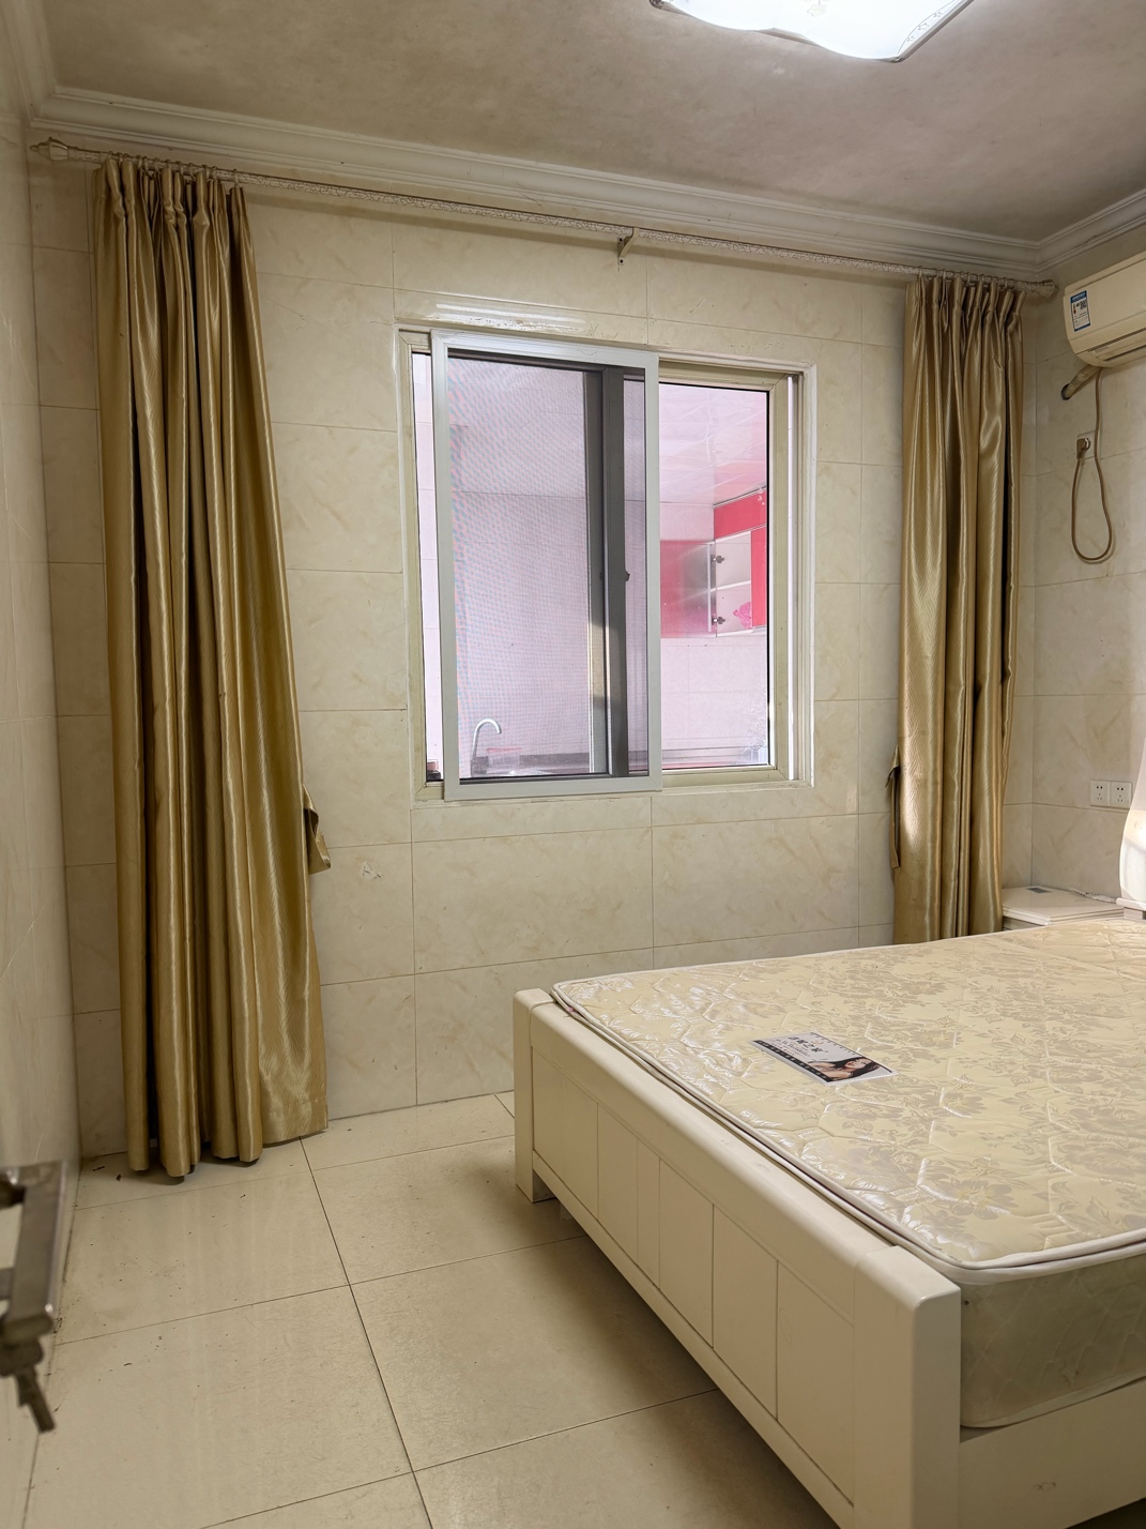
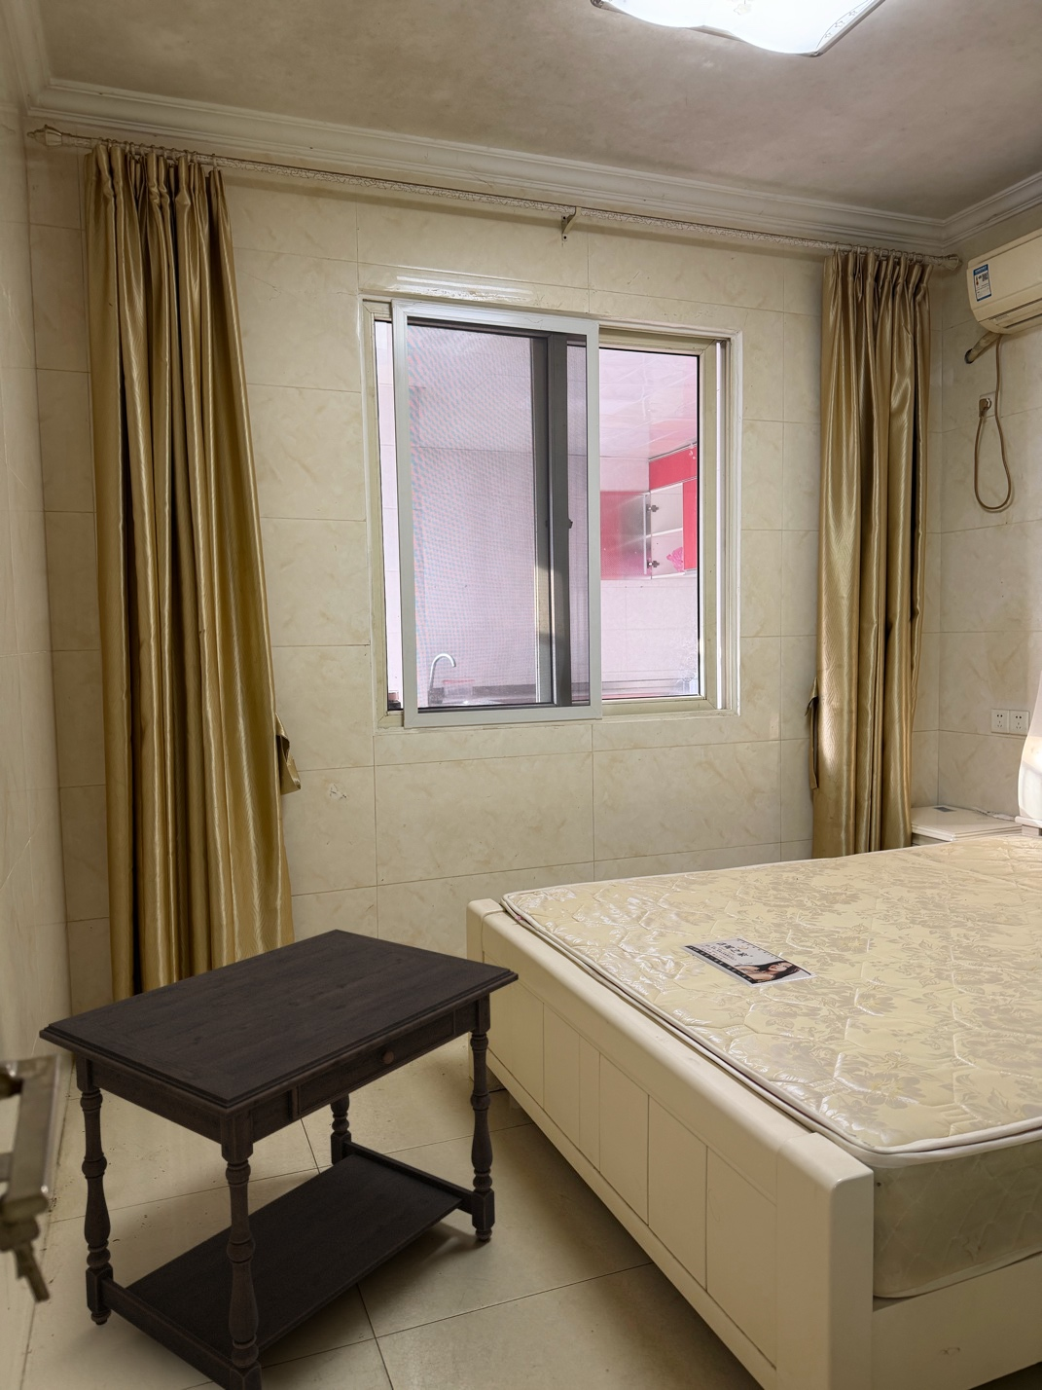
+ side table [38,928,520,1390]
